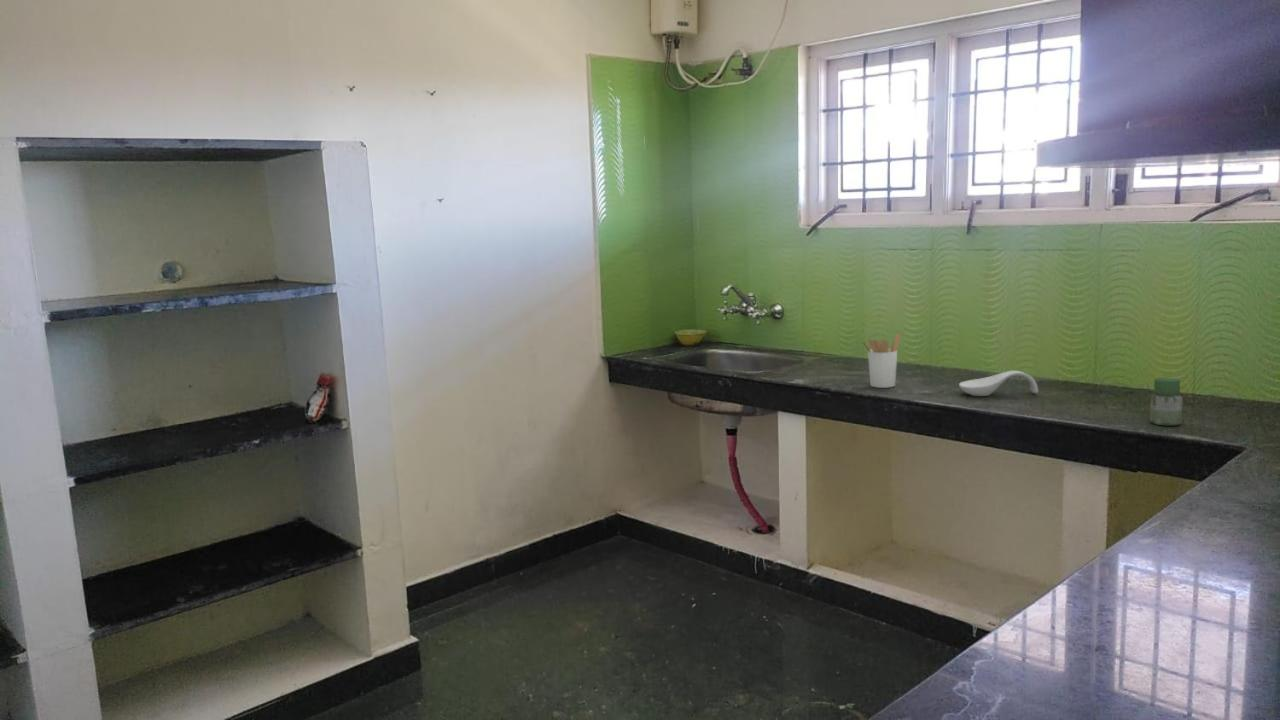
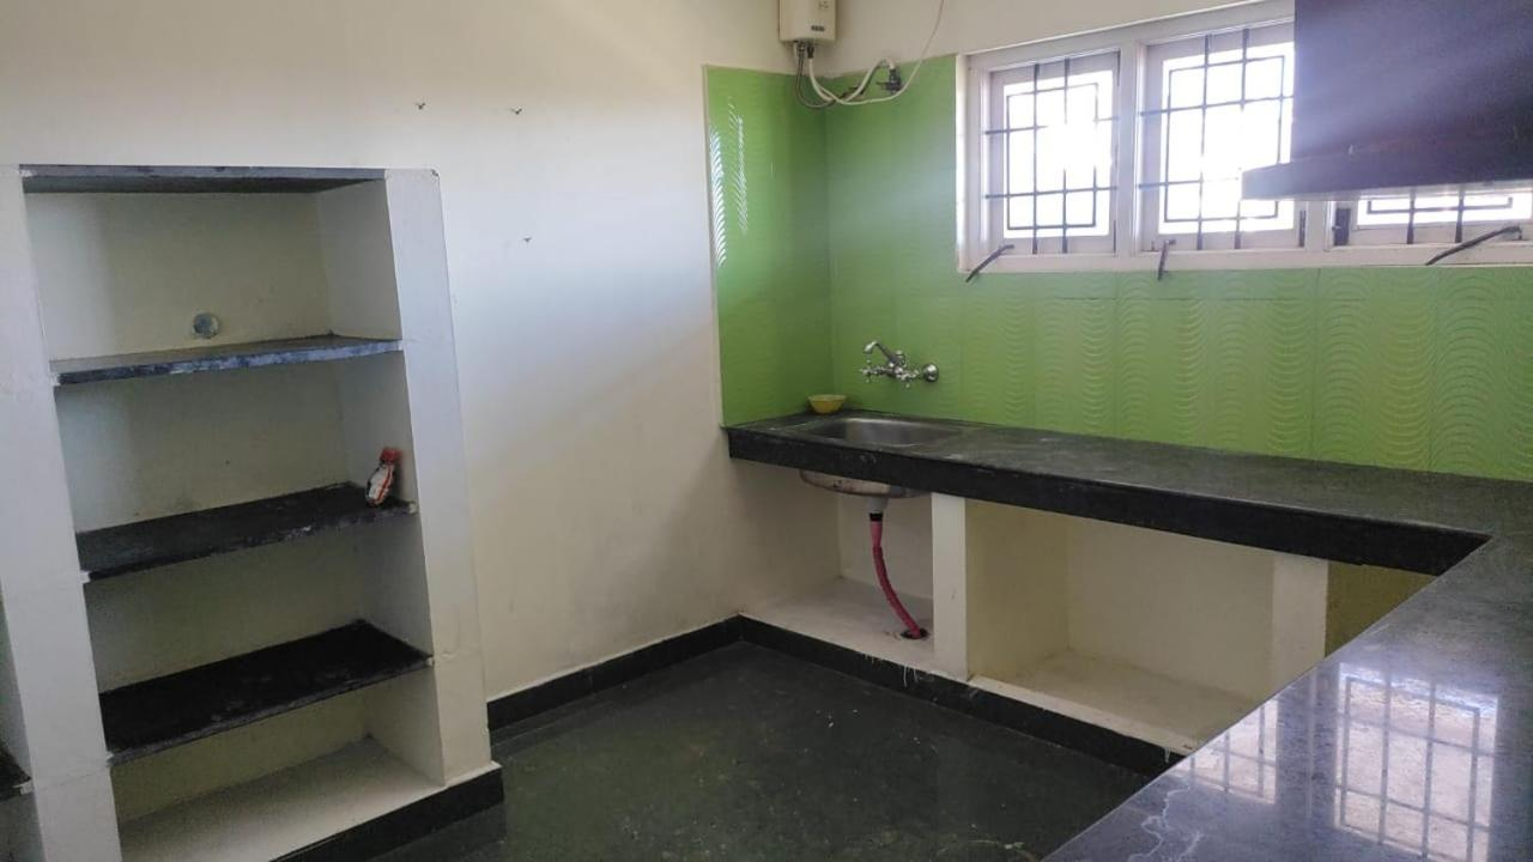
- utensil holder [861,333,902,389]
- jar [1149,377,1183,427]
- spoon rest [958,370,1039,397]
